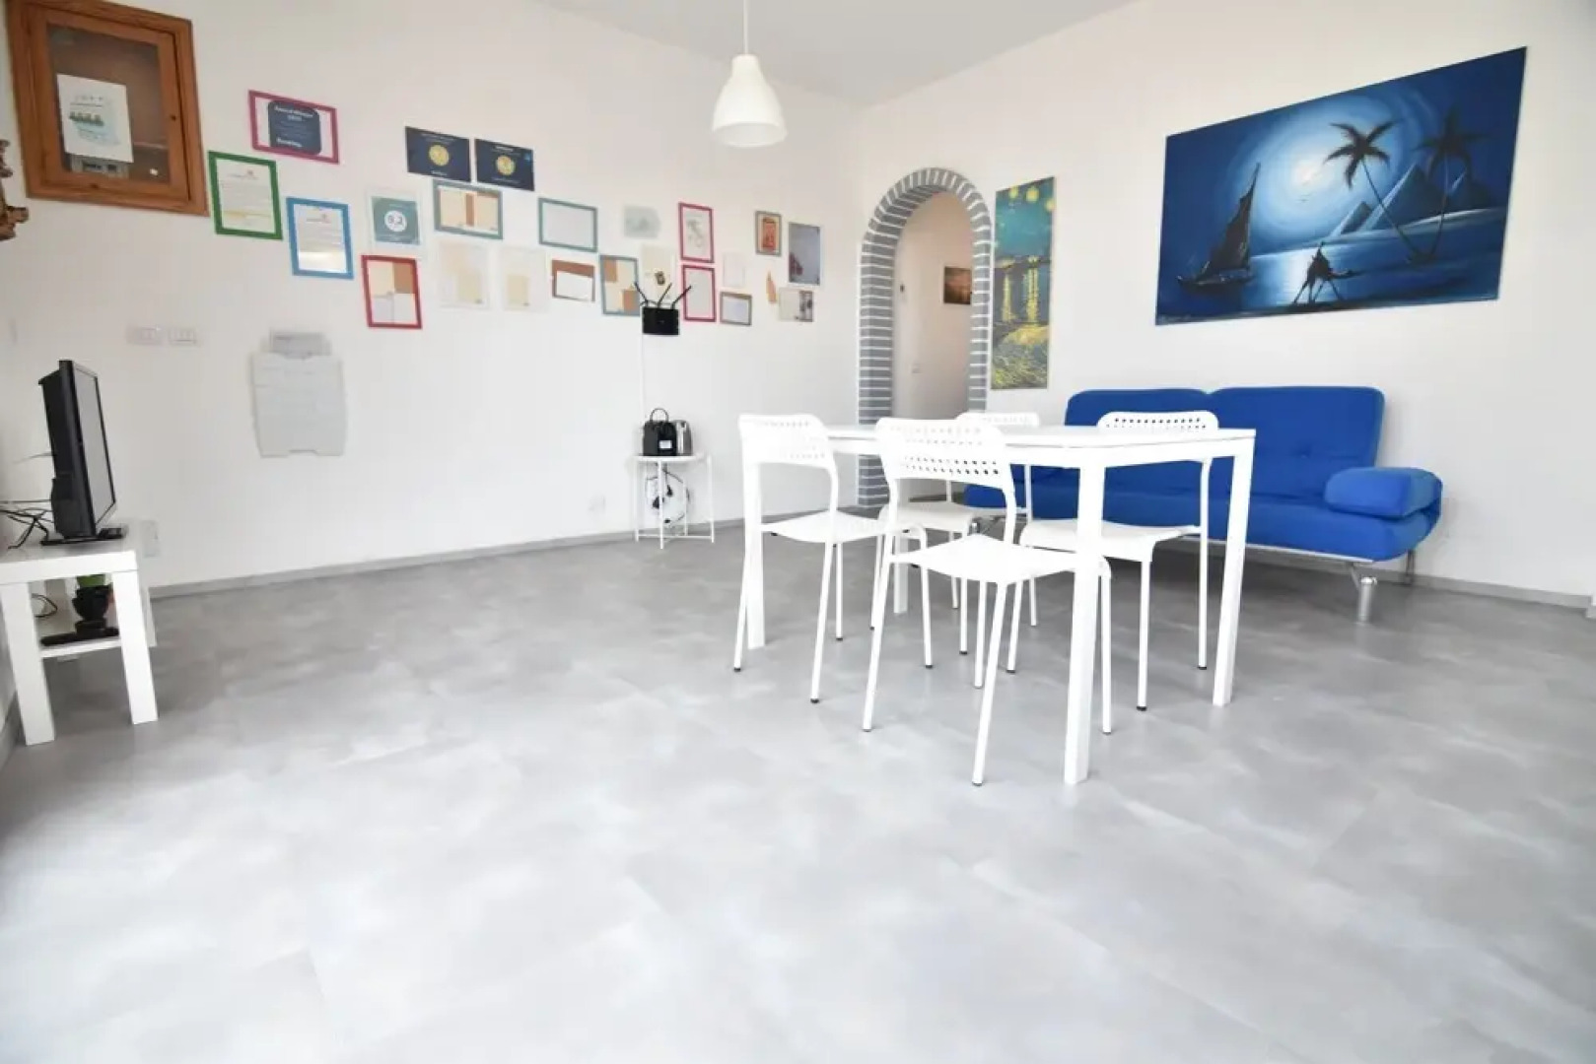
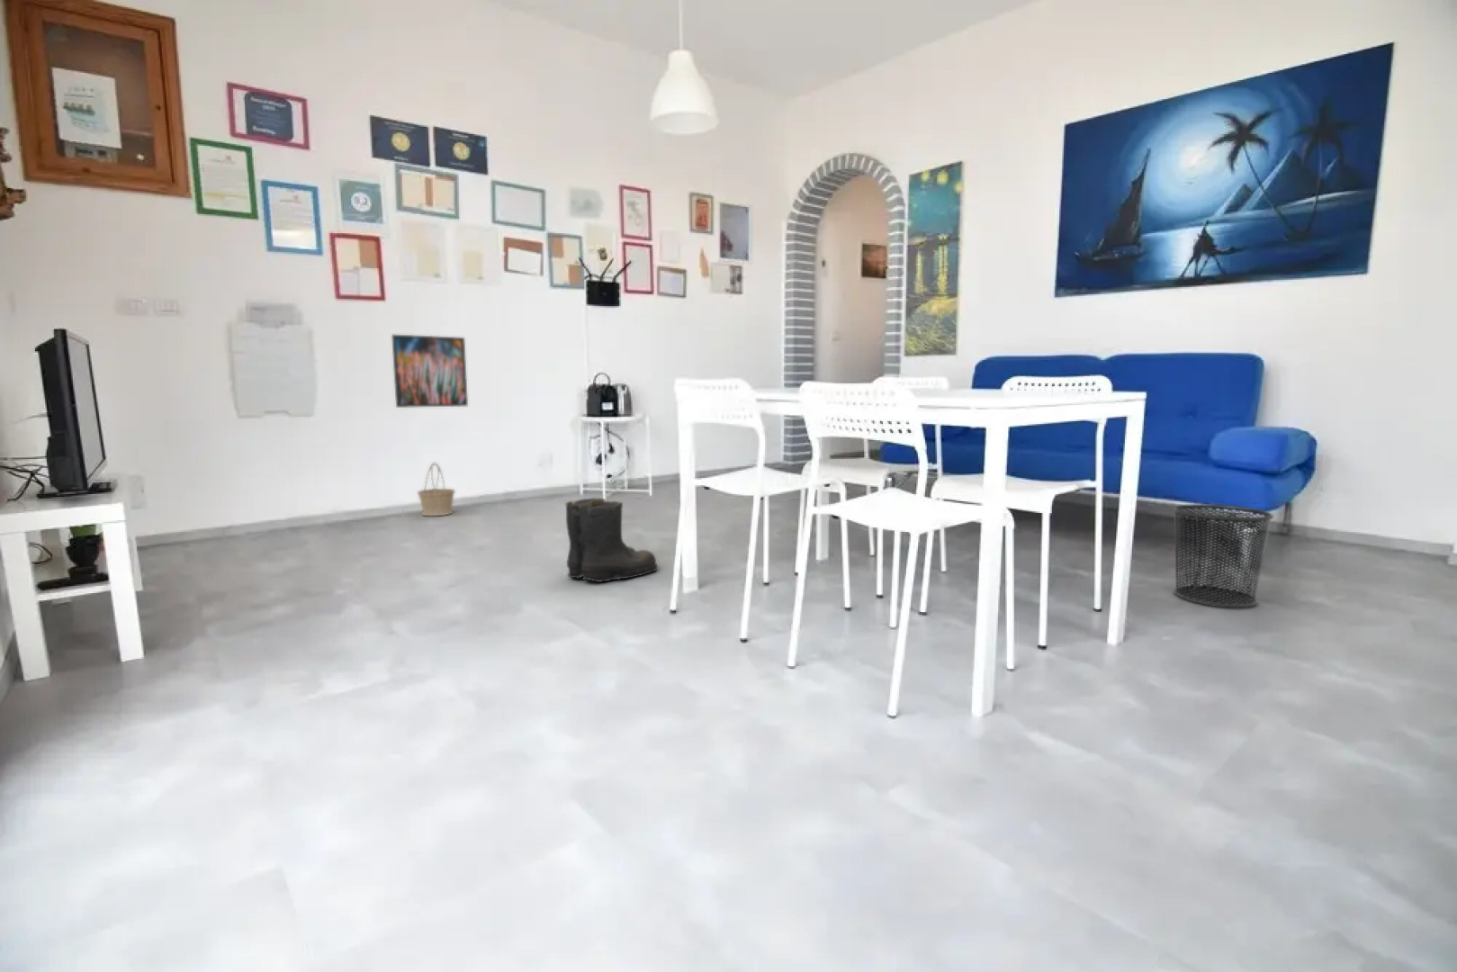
+ basket [417,462,457,516]
+ waste bin [1173,503,1275,609]
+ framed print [391,334,469,409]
+ boots [565,497,660,584]
